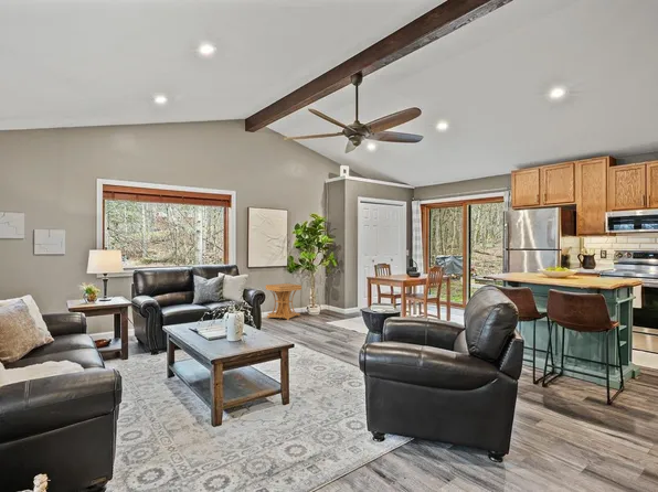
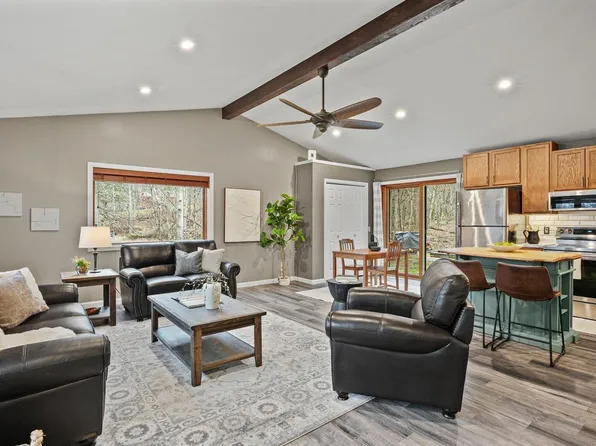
- side table [265,282,303,321]
